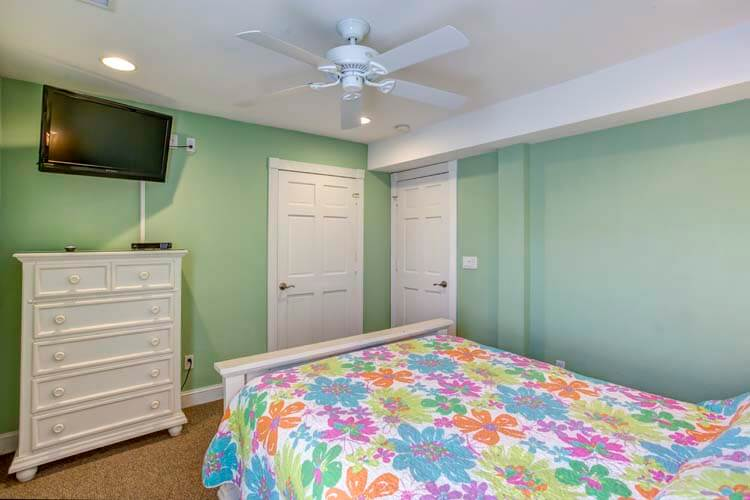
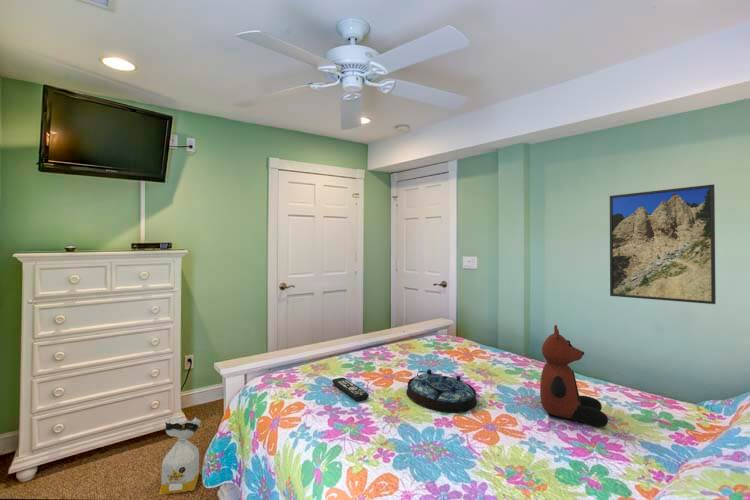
+ remote control [331,377,370,402]
+ serving tray [405,368,478,414]
+ bag [158,415,202,496]
+ teddy bear [539,324,609,428]
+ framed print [609,183,717,305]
